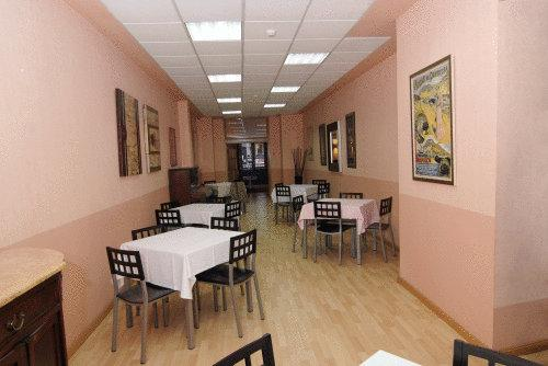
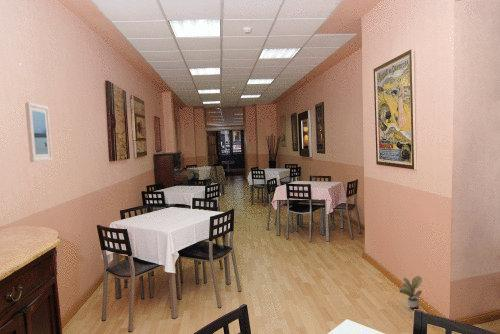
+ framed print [24,101,53,163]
+ potted plant [398,275,423,309]
